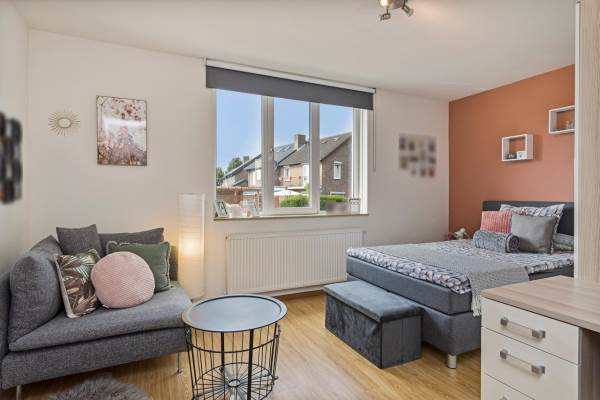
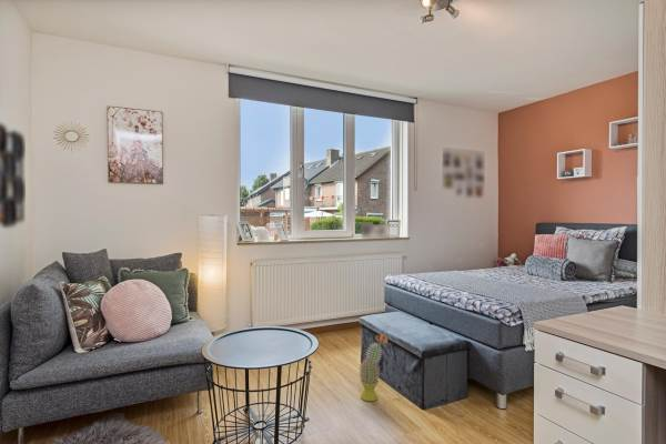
+ decorative plant [359,333,389,402]
